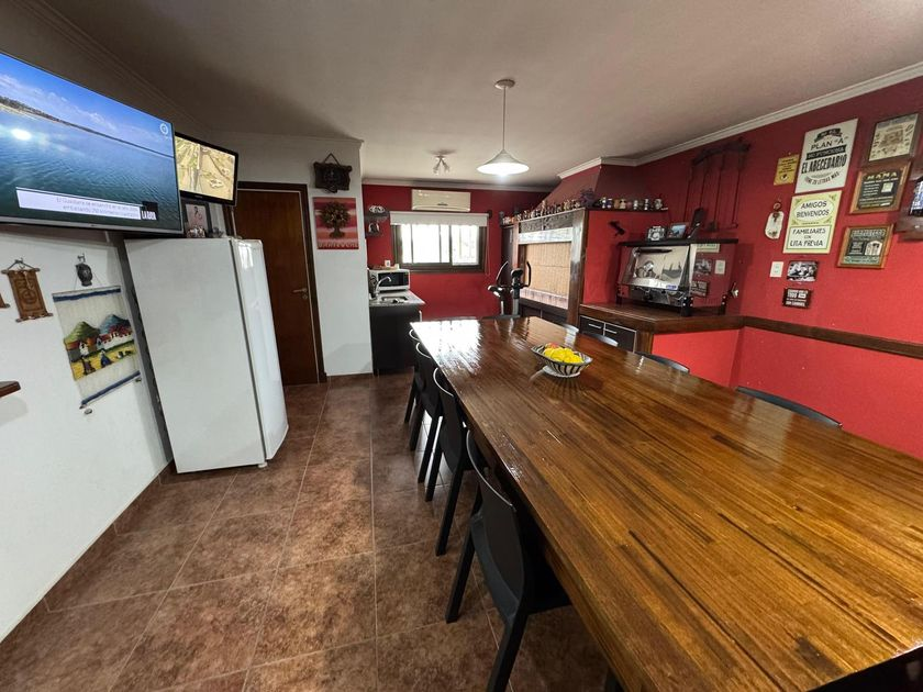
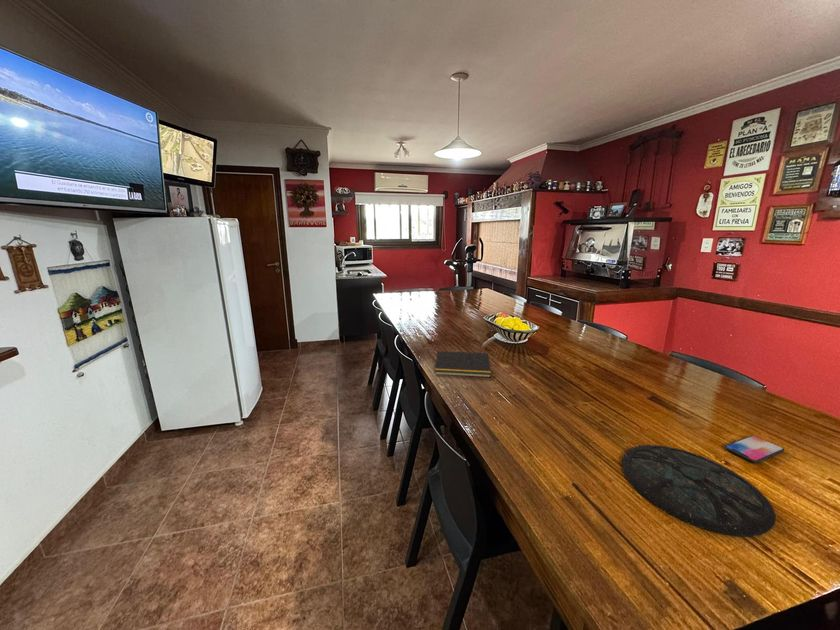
+ smartphone [723,434,785,464]
+ plate [621,444,777,538]
+ notepad [434,350,492,378]
